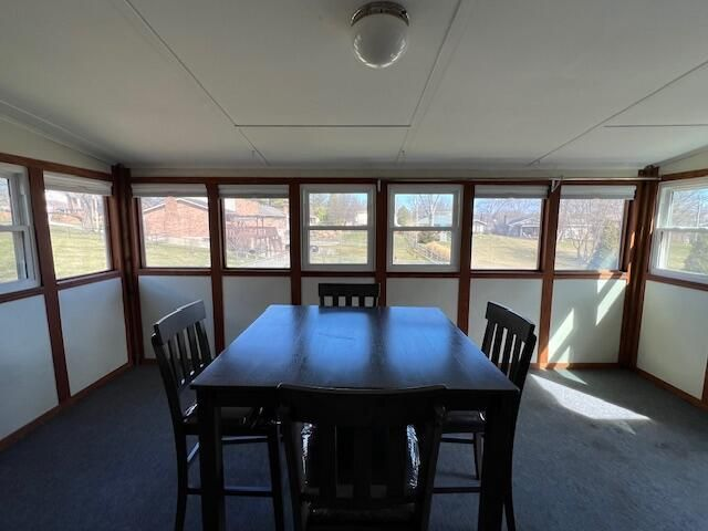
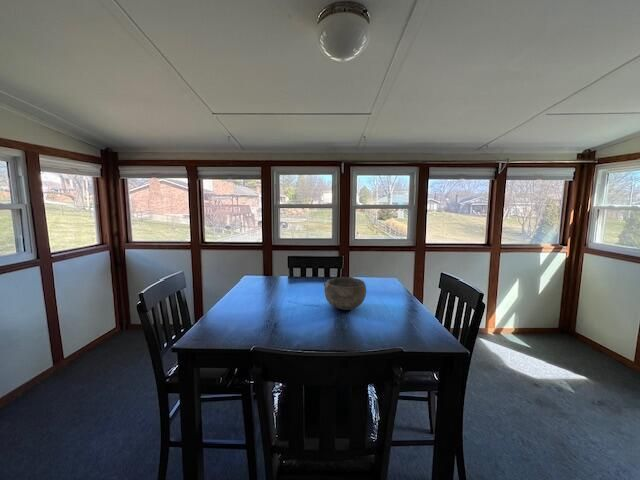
+ bowl [323,276,367,311]
